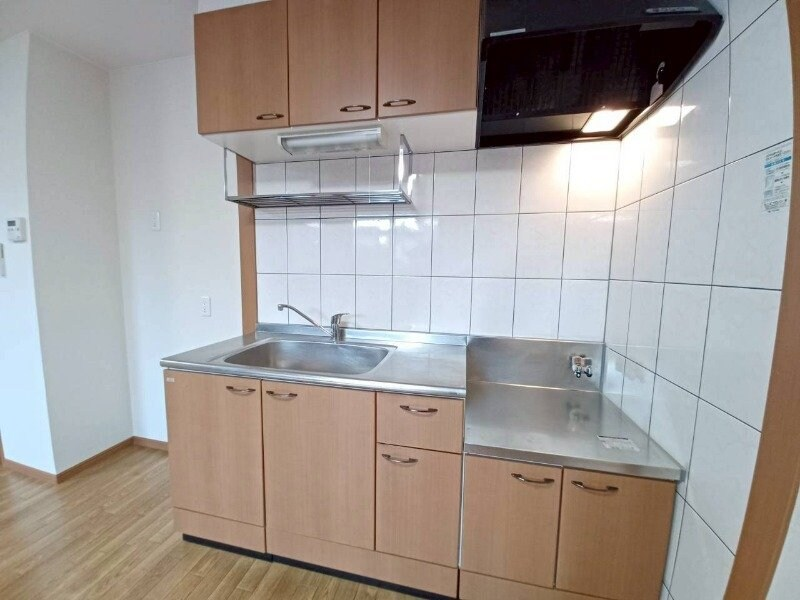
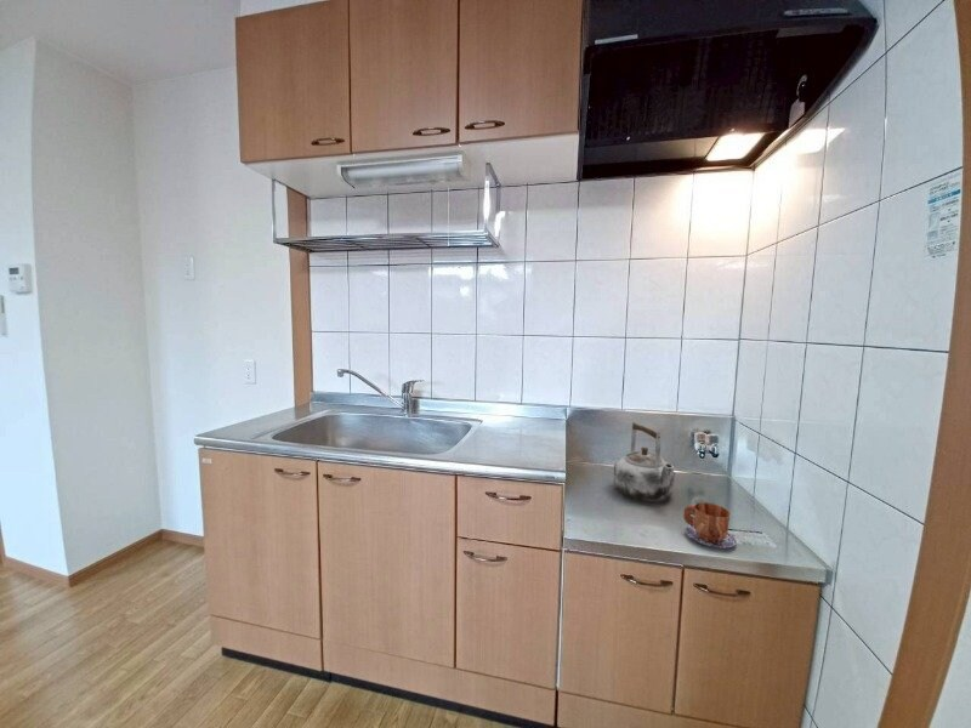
+ kettle [613,420,676,502]
+ mug [682,501,737,550]
